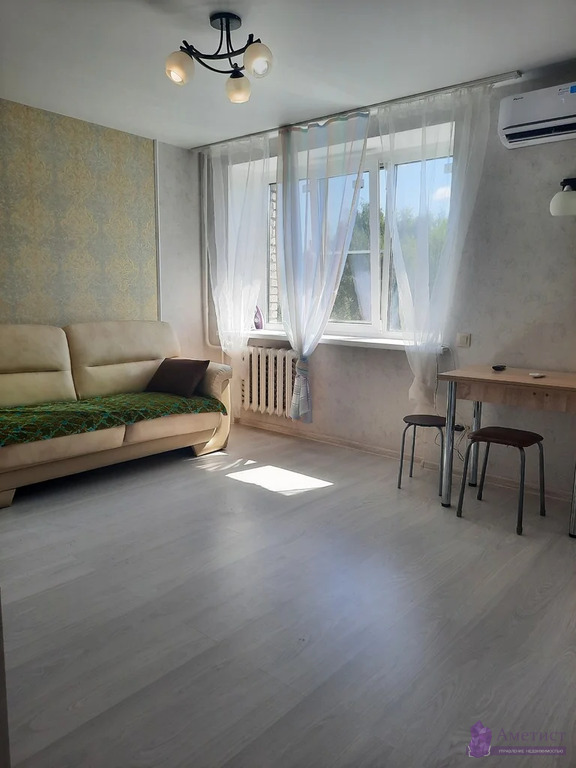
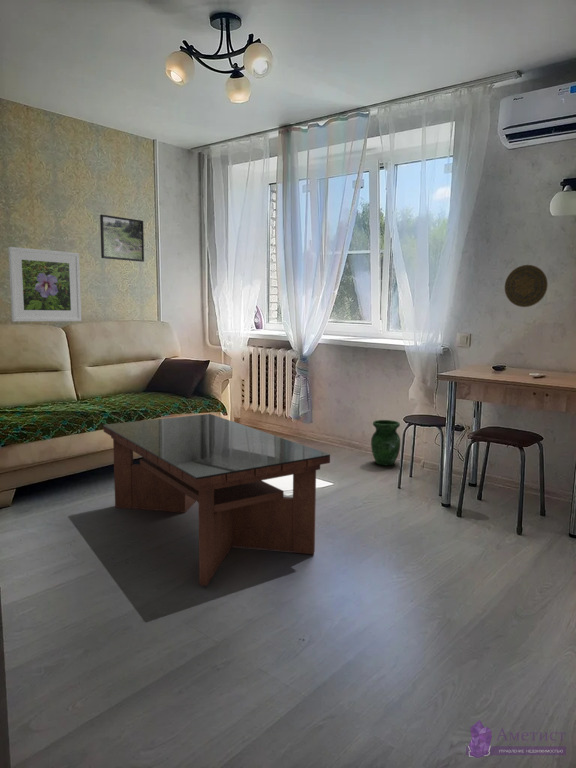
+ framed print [99,214,145,263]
+ decorative plate [504,264,549,308]
+ coffee table [102,413,331,587]
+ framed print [7,246,82,322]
+ vase [370,419,401,467]
